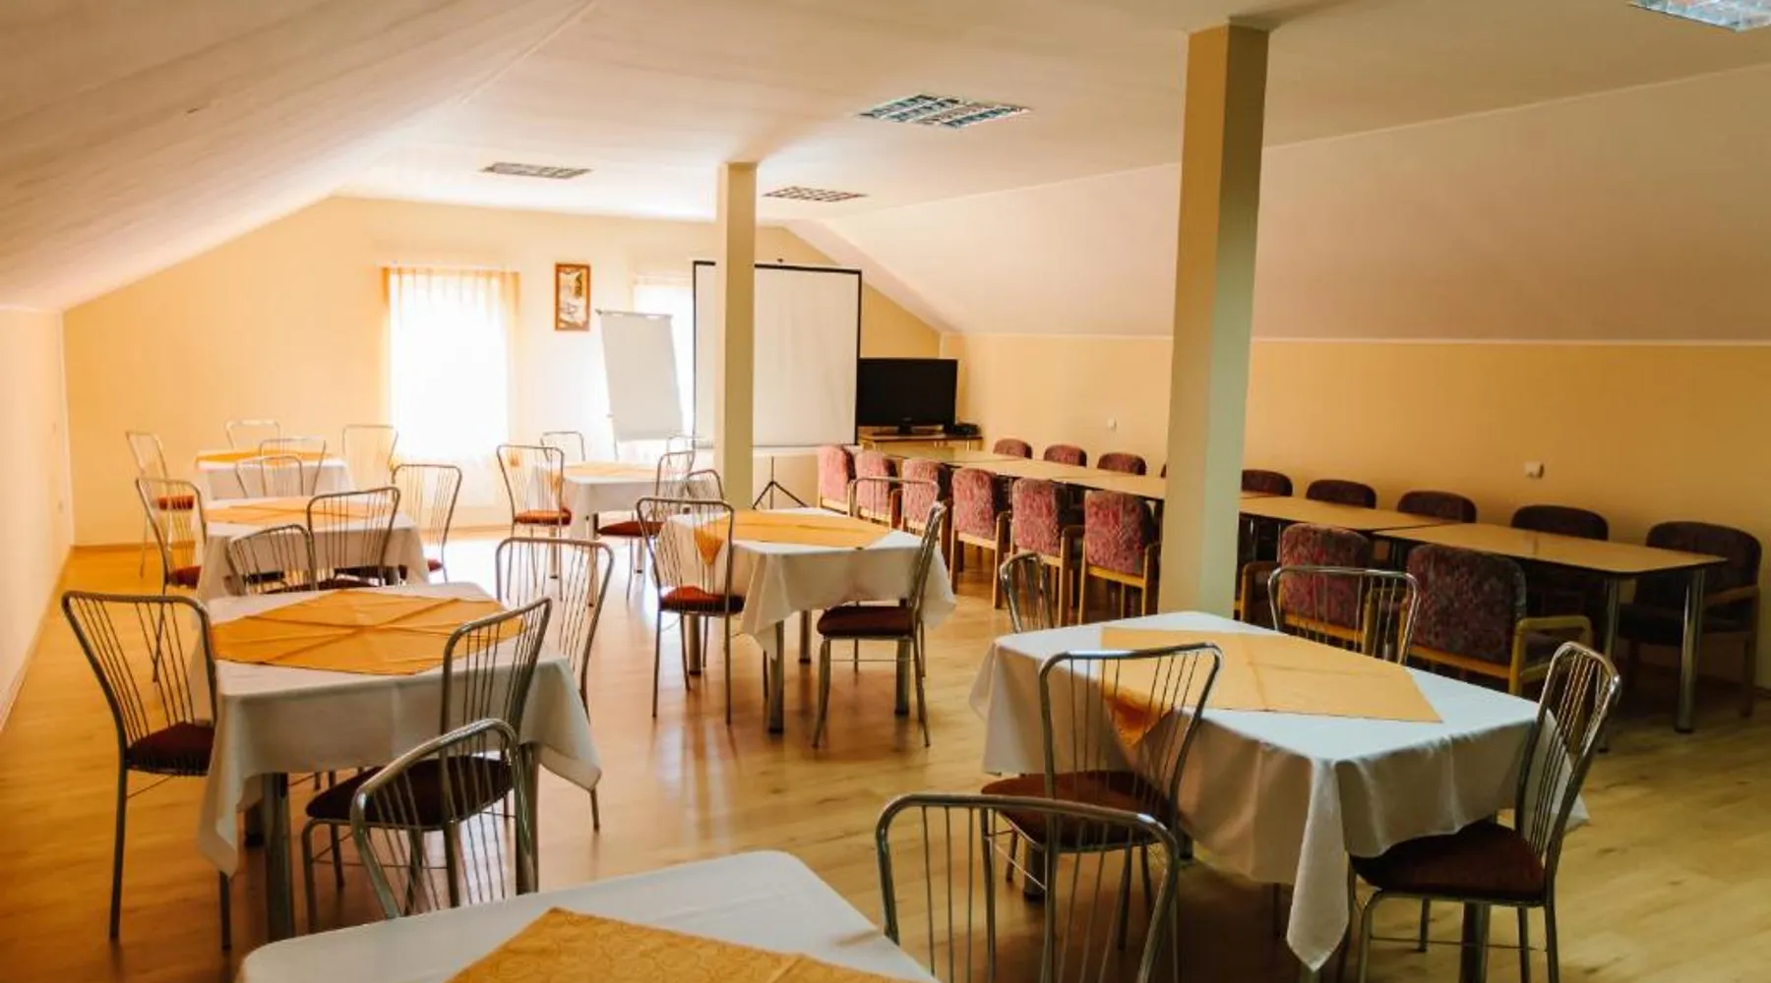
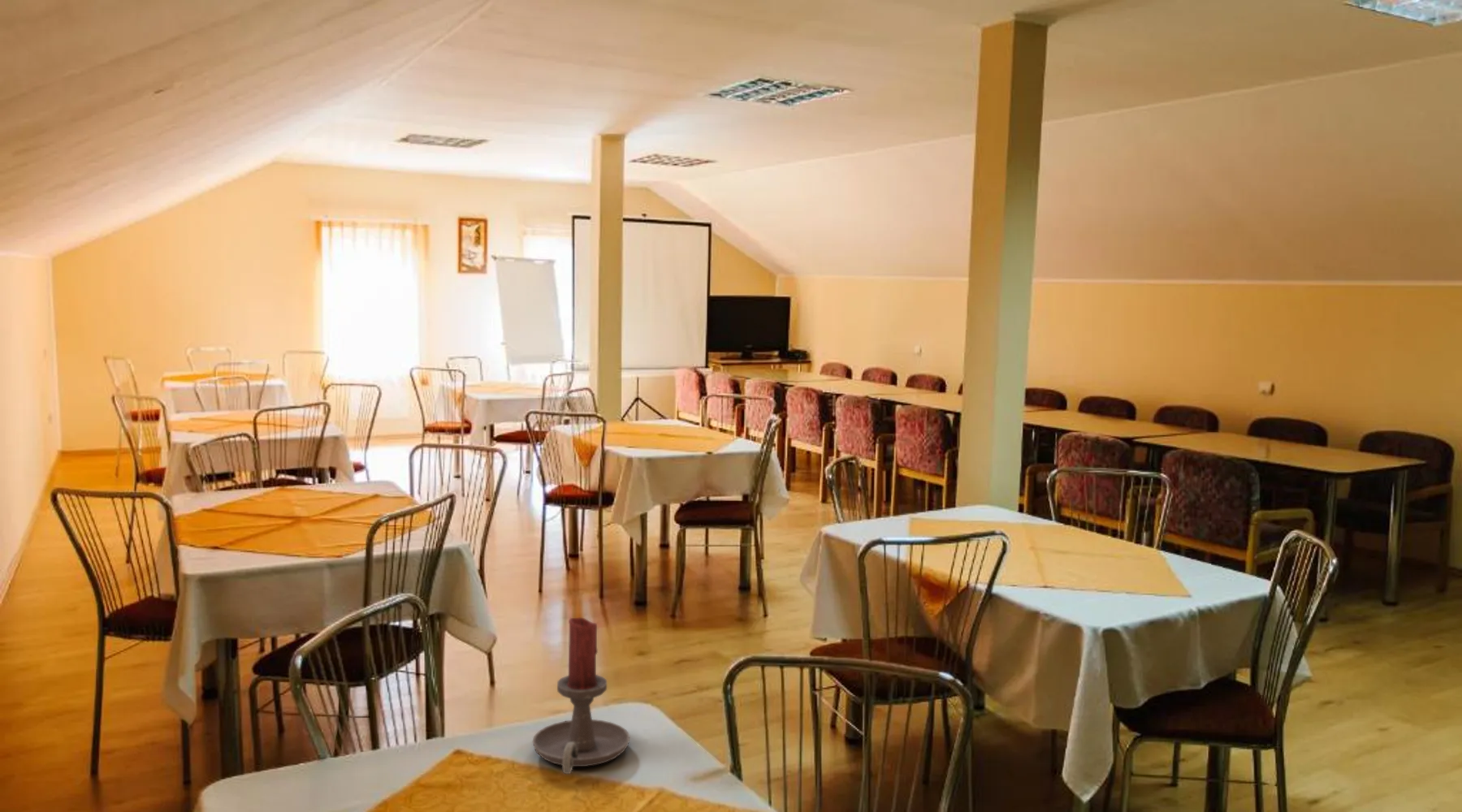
+ candle holder [531,617,630,775]
